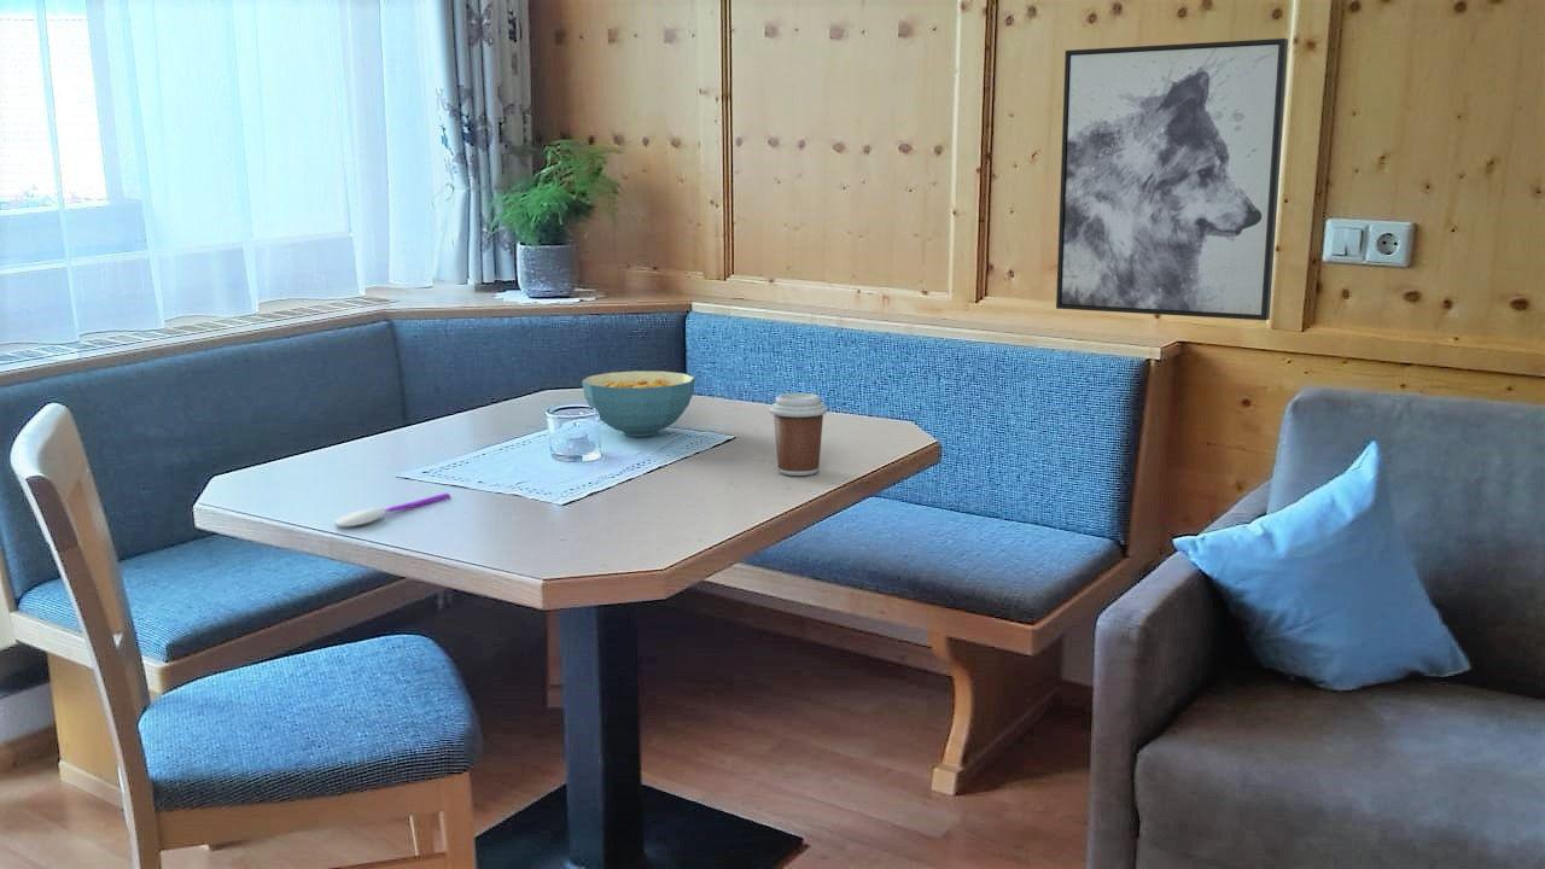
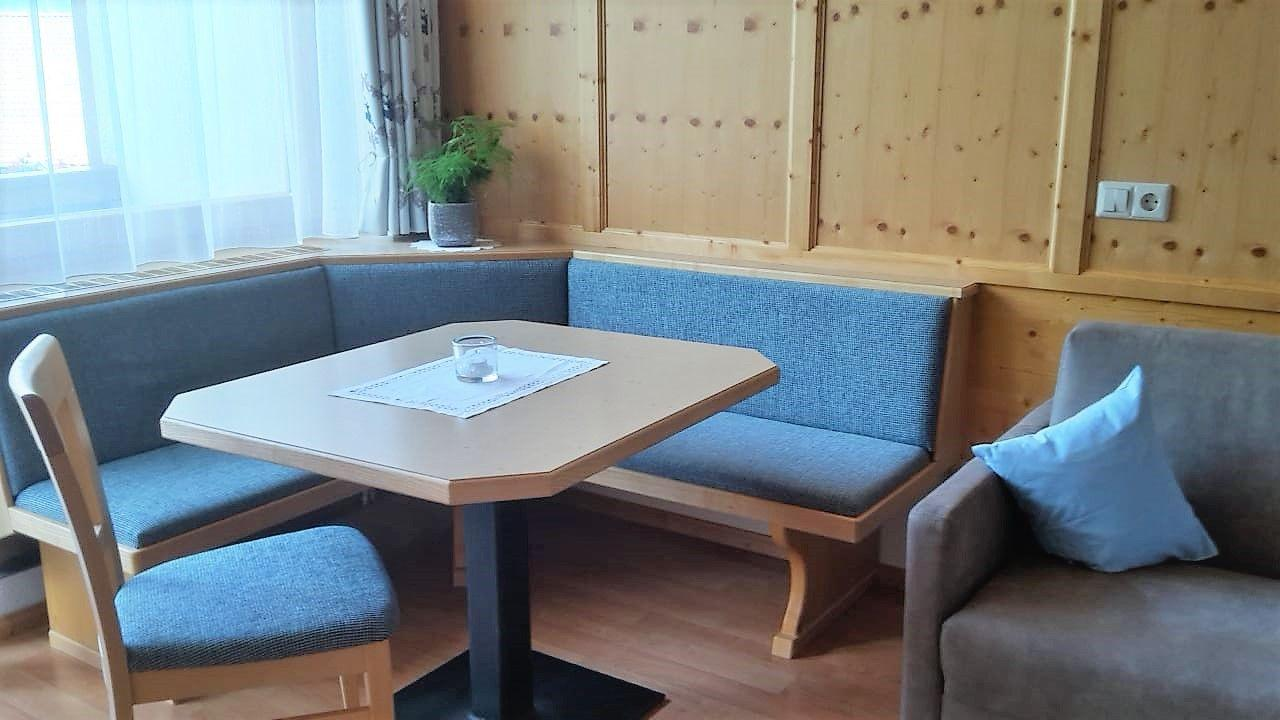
- coffee cup [769,392,828,477]
- cereal bowl [581,371,696,438]
- spoon [333,492,451,527]
- wall art [1055,37,1289,321]
